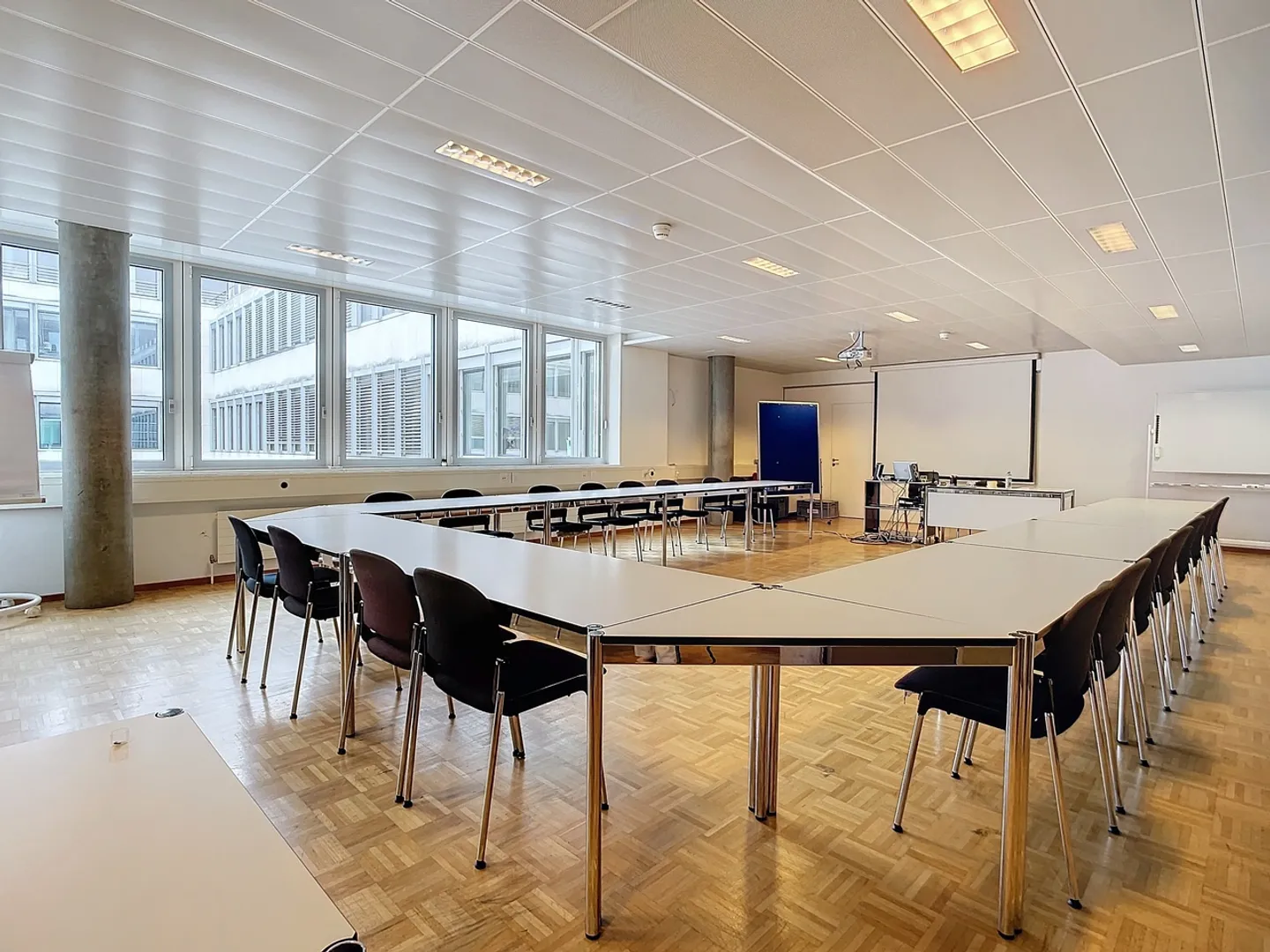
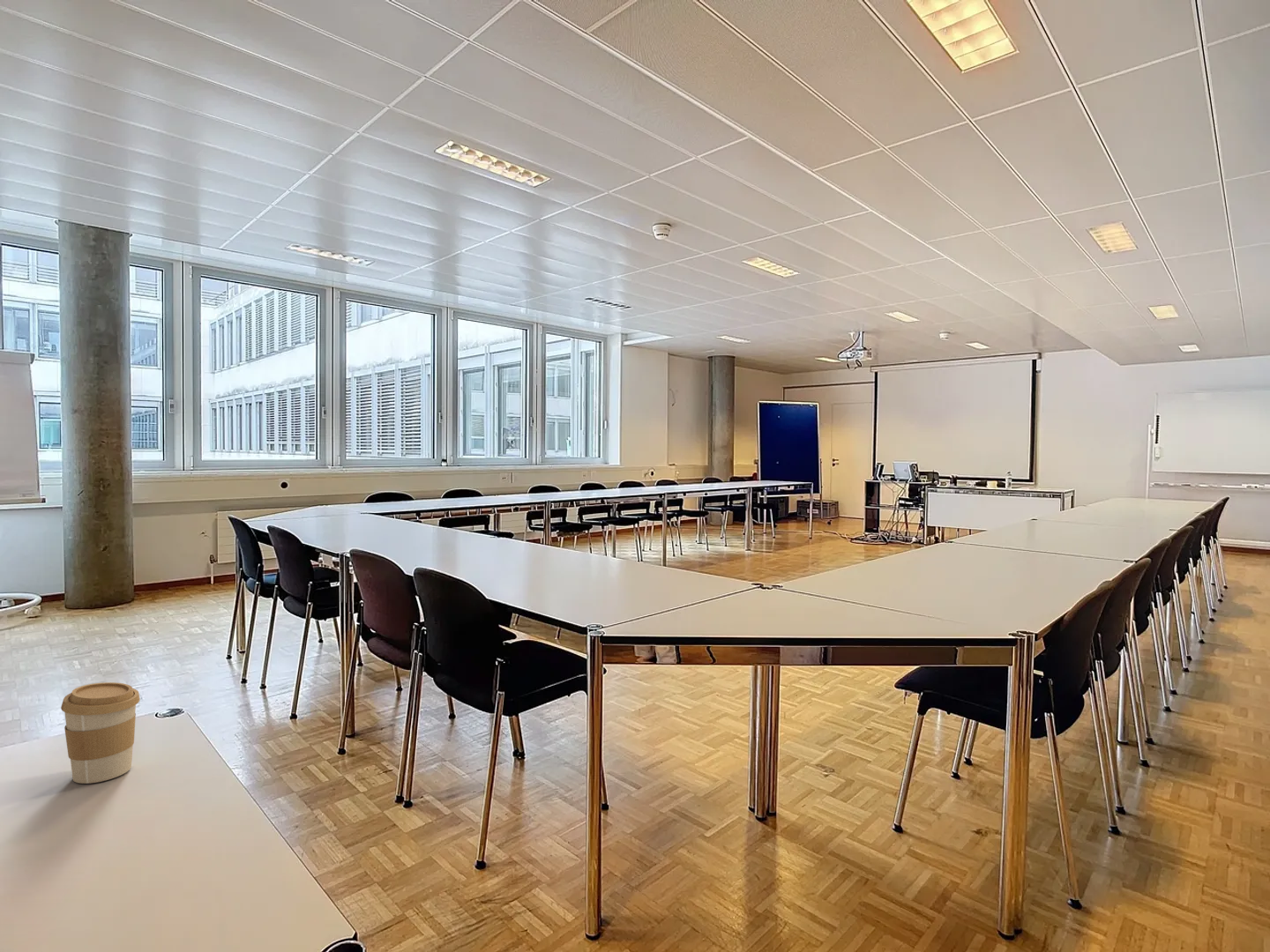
+ coffee cup [60,681,141,785]
